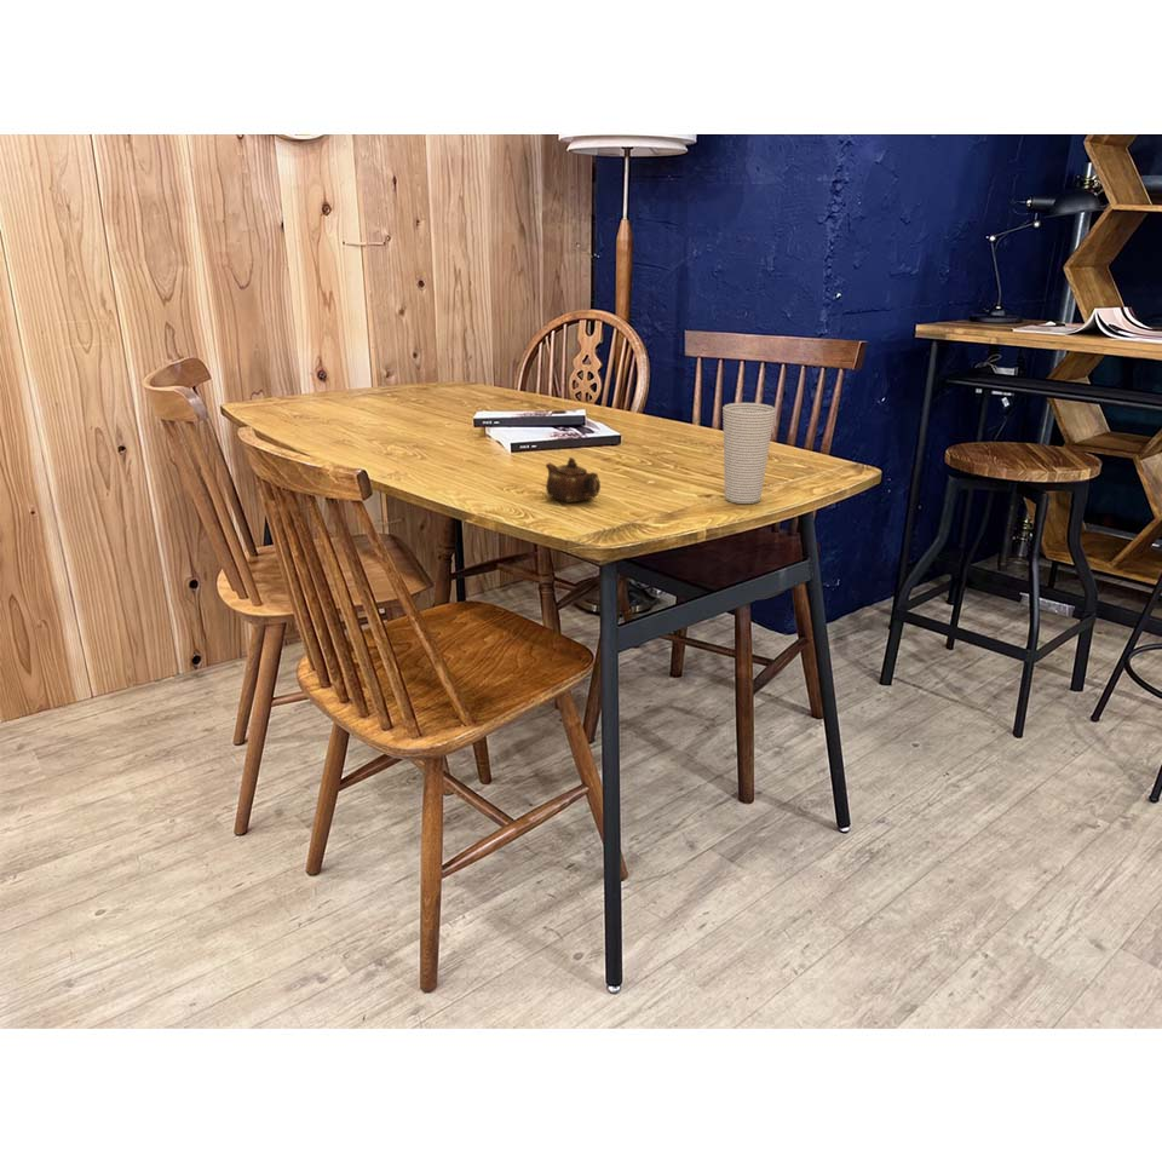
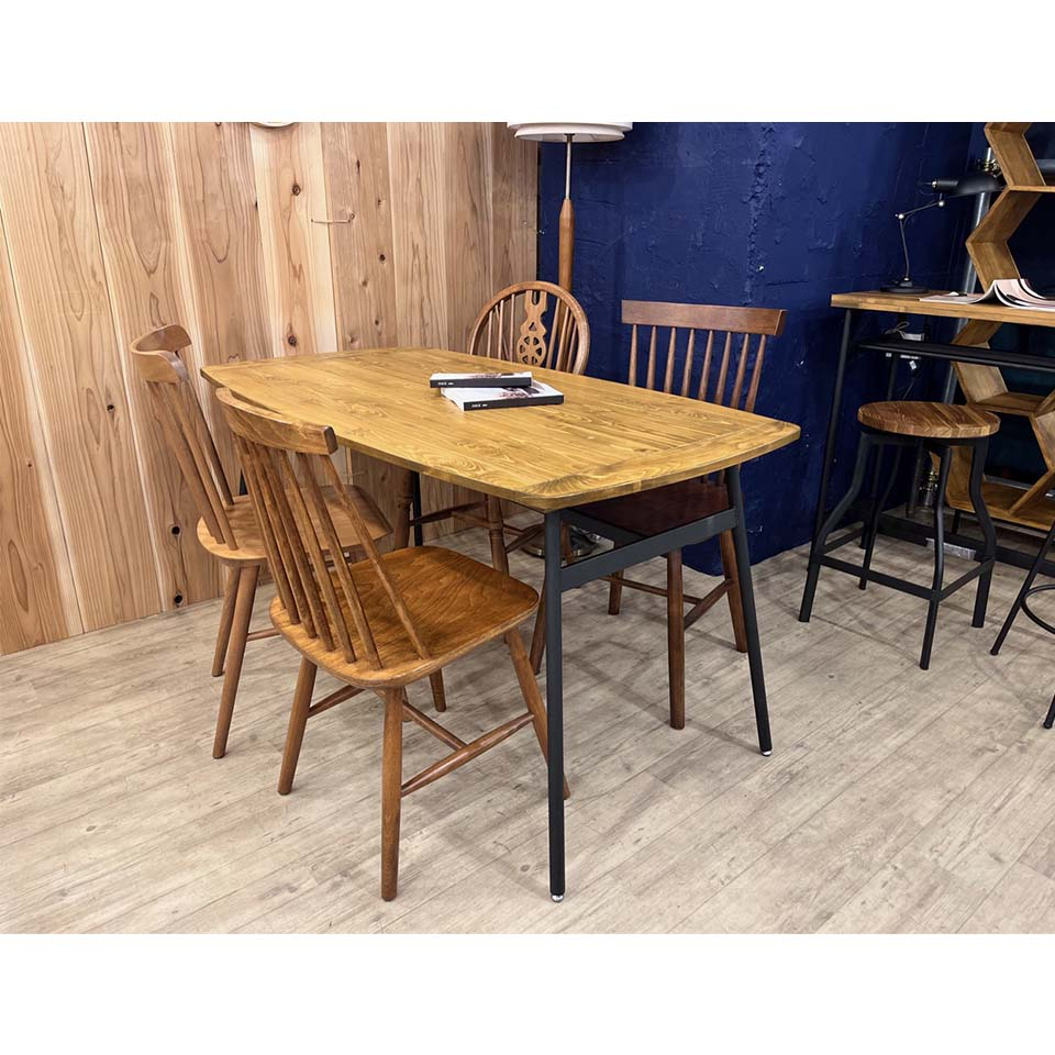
- cup [721,402,777,505]
- teapot [545,456,602,504]
